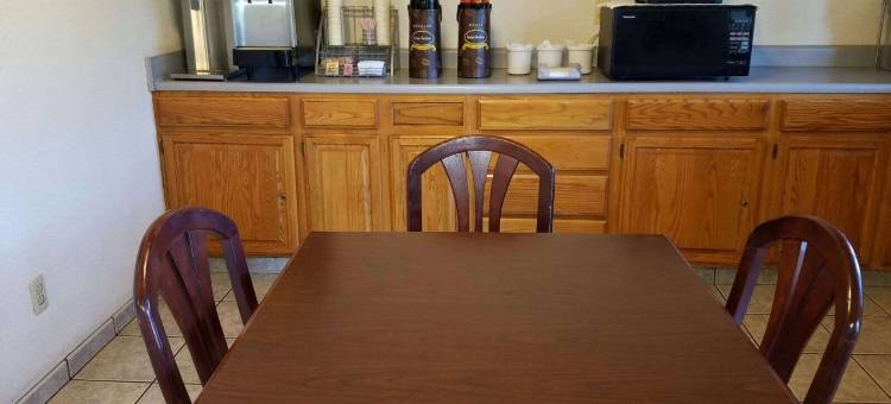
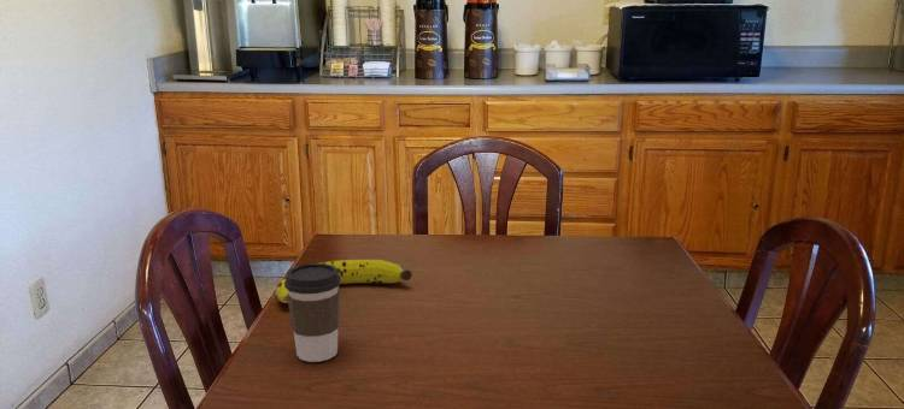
+ fruit [275,259,413,304]
+ coffee cup [284,262,341,363]
